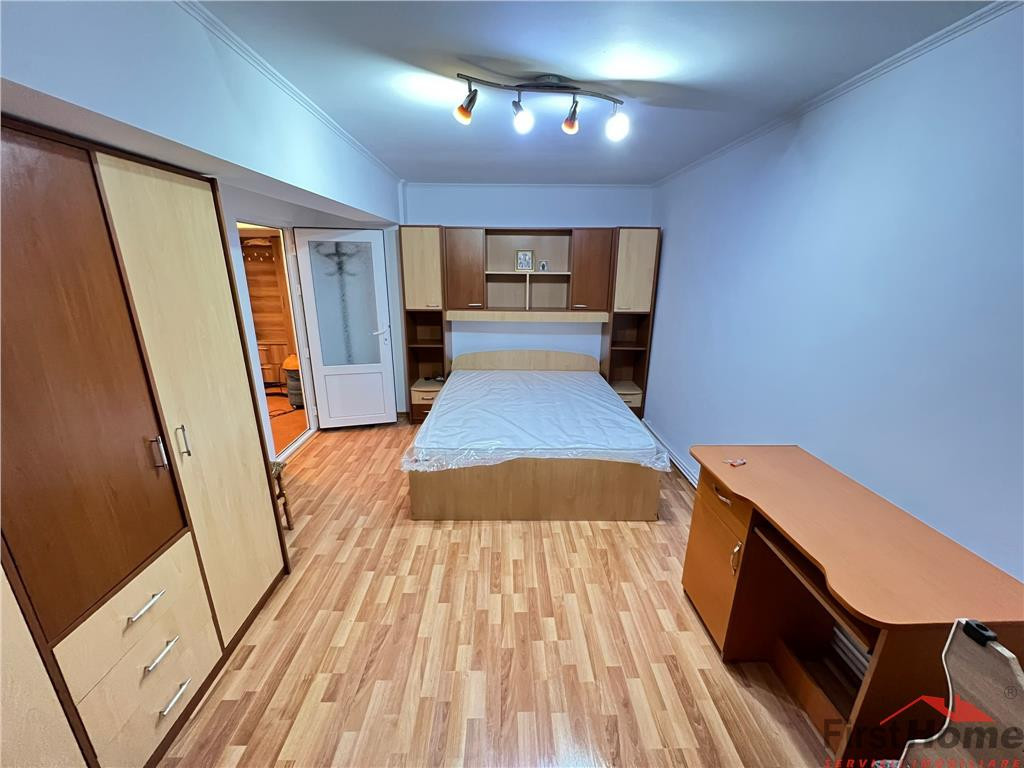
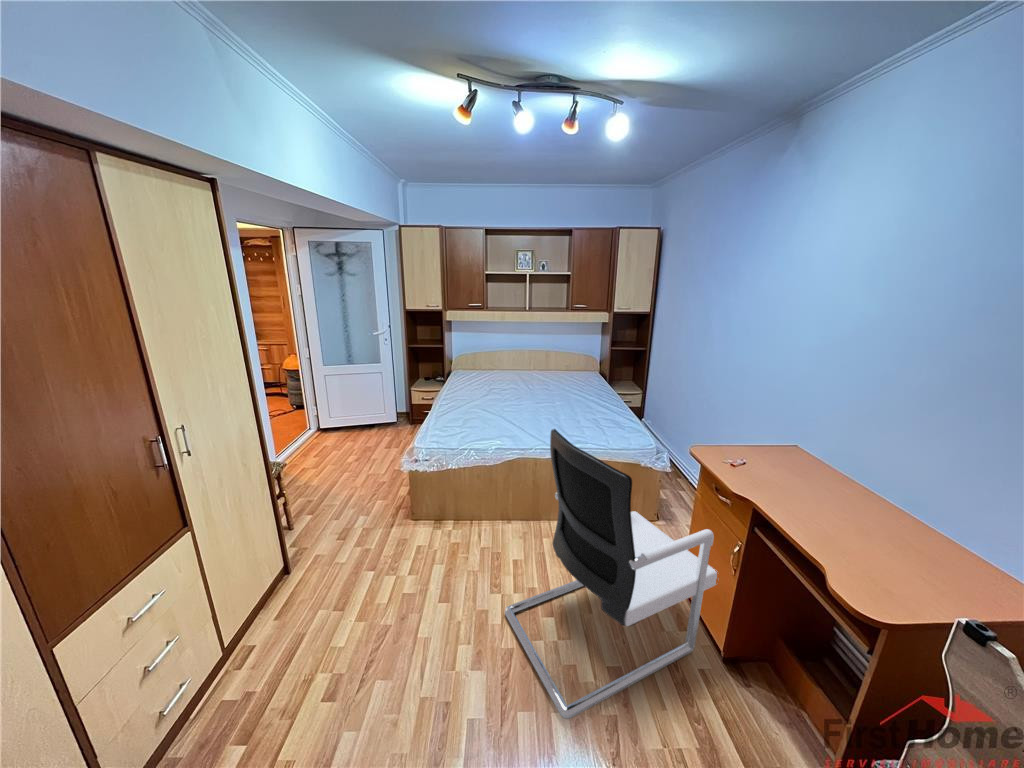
+ office chair [504,428,718,720]
